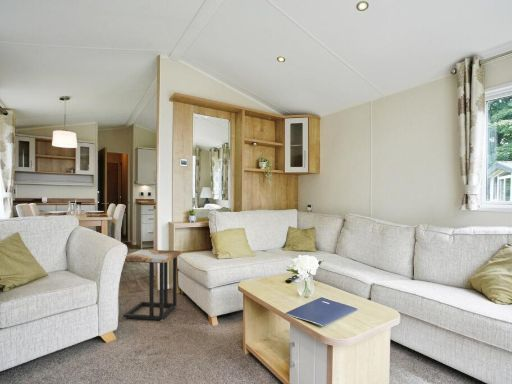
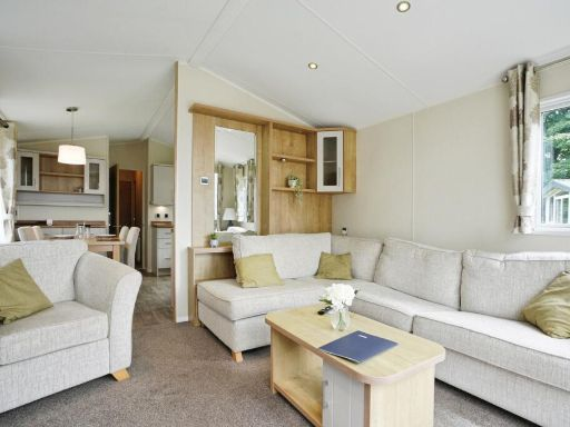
- side table [122,249,181,322]
